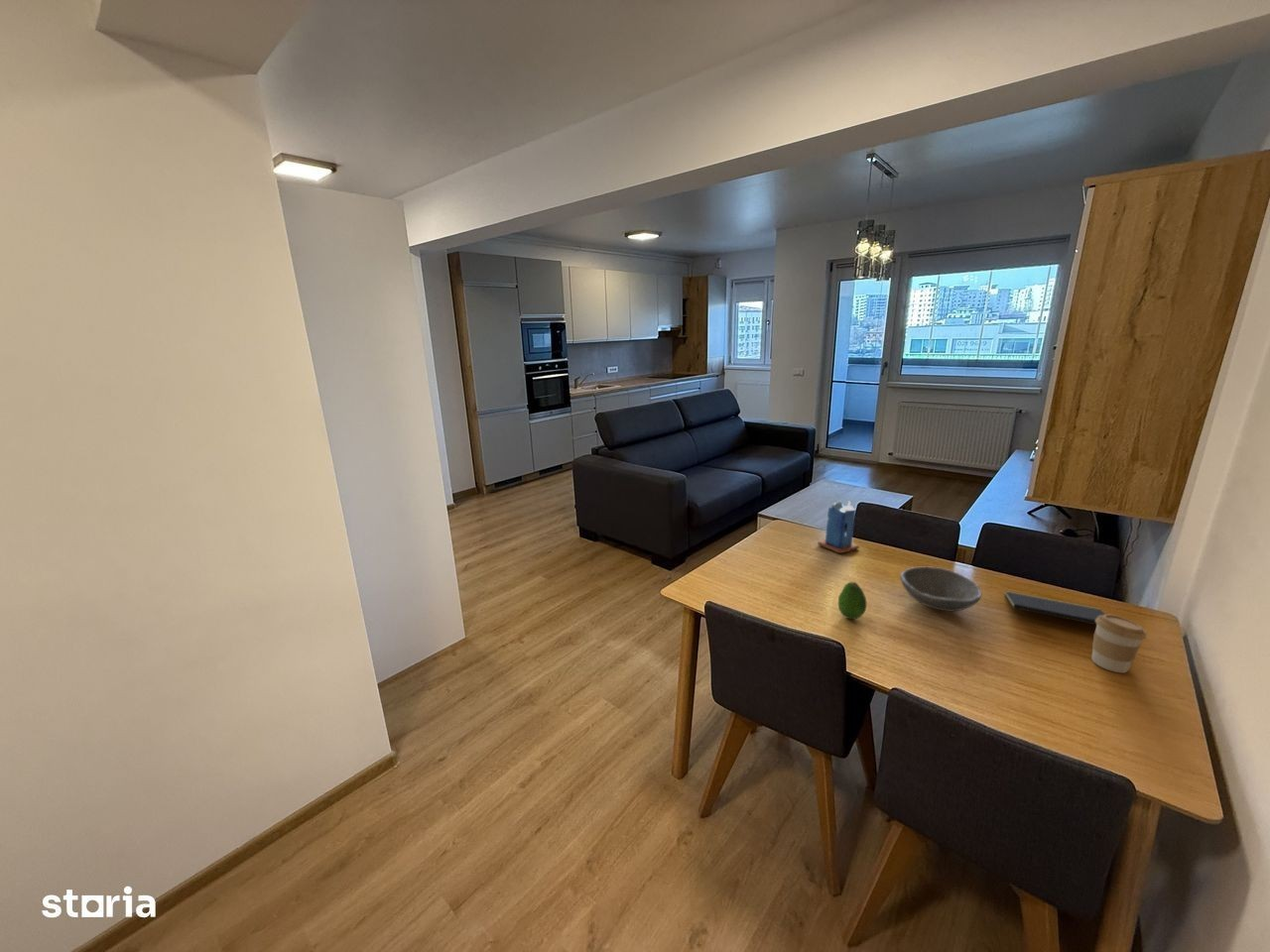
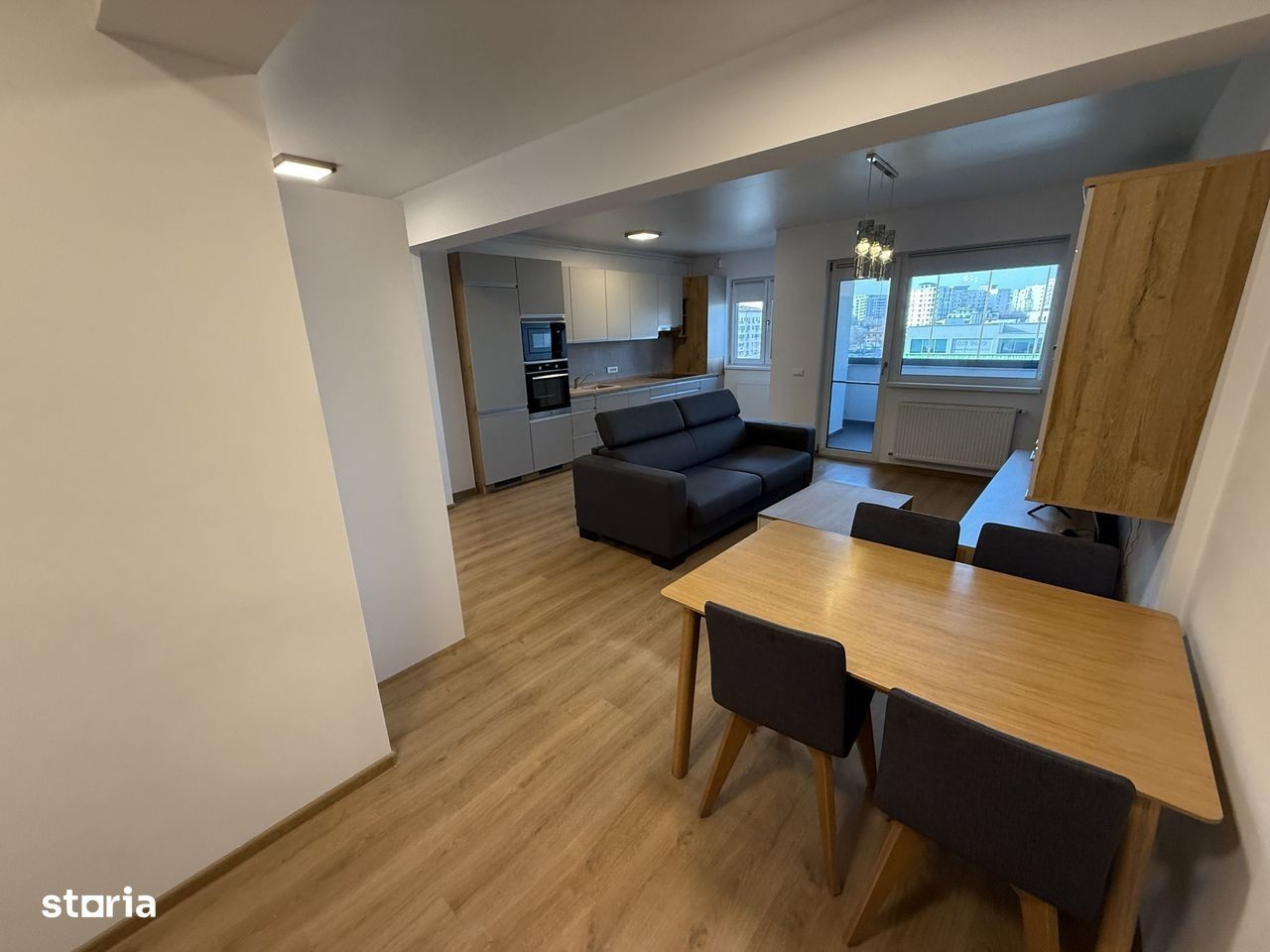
- bowl [899,566,982,613]
- fruit [837,581,867,620]
- coffee cup [1090,613,1147,673]
- notepad [1003,589,1106,626]
- candle [817,500,860,554]
